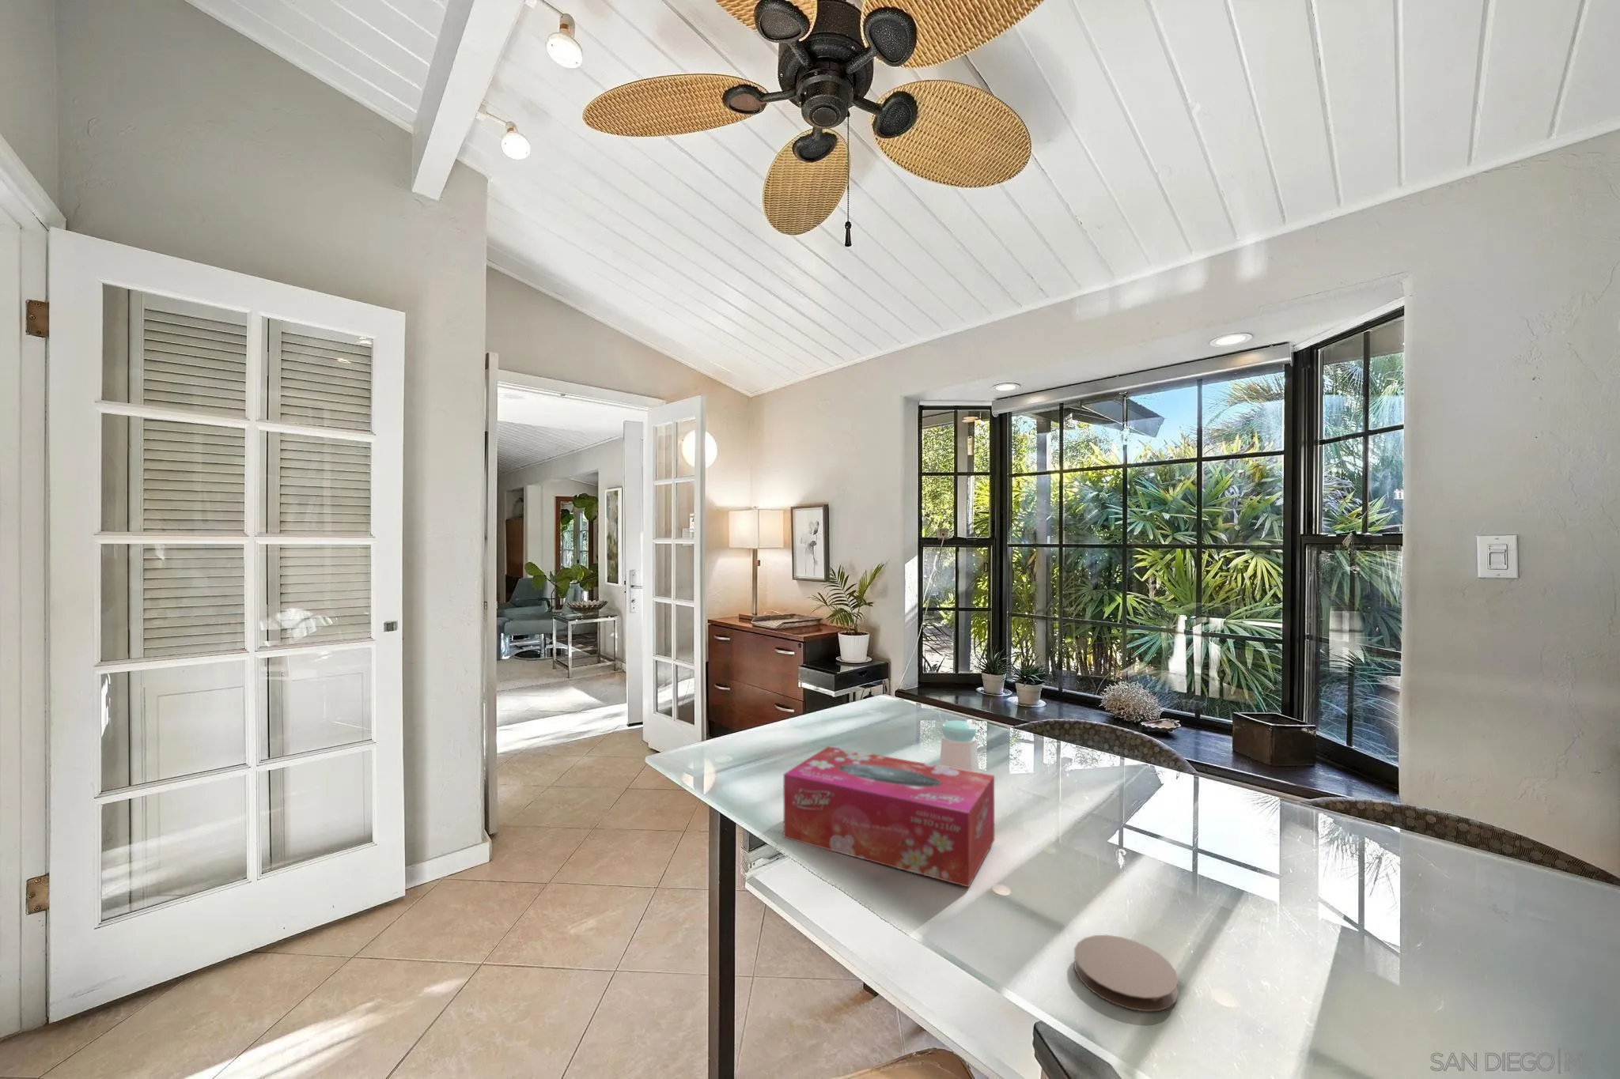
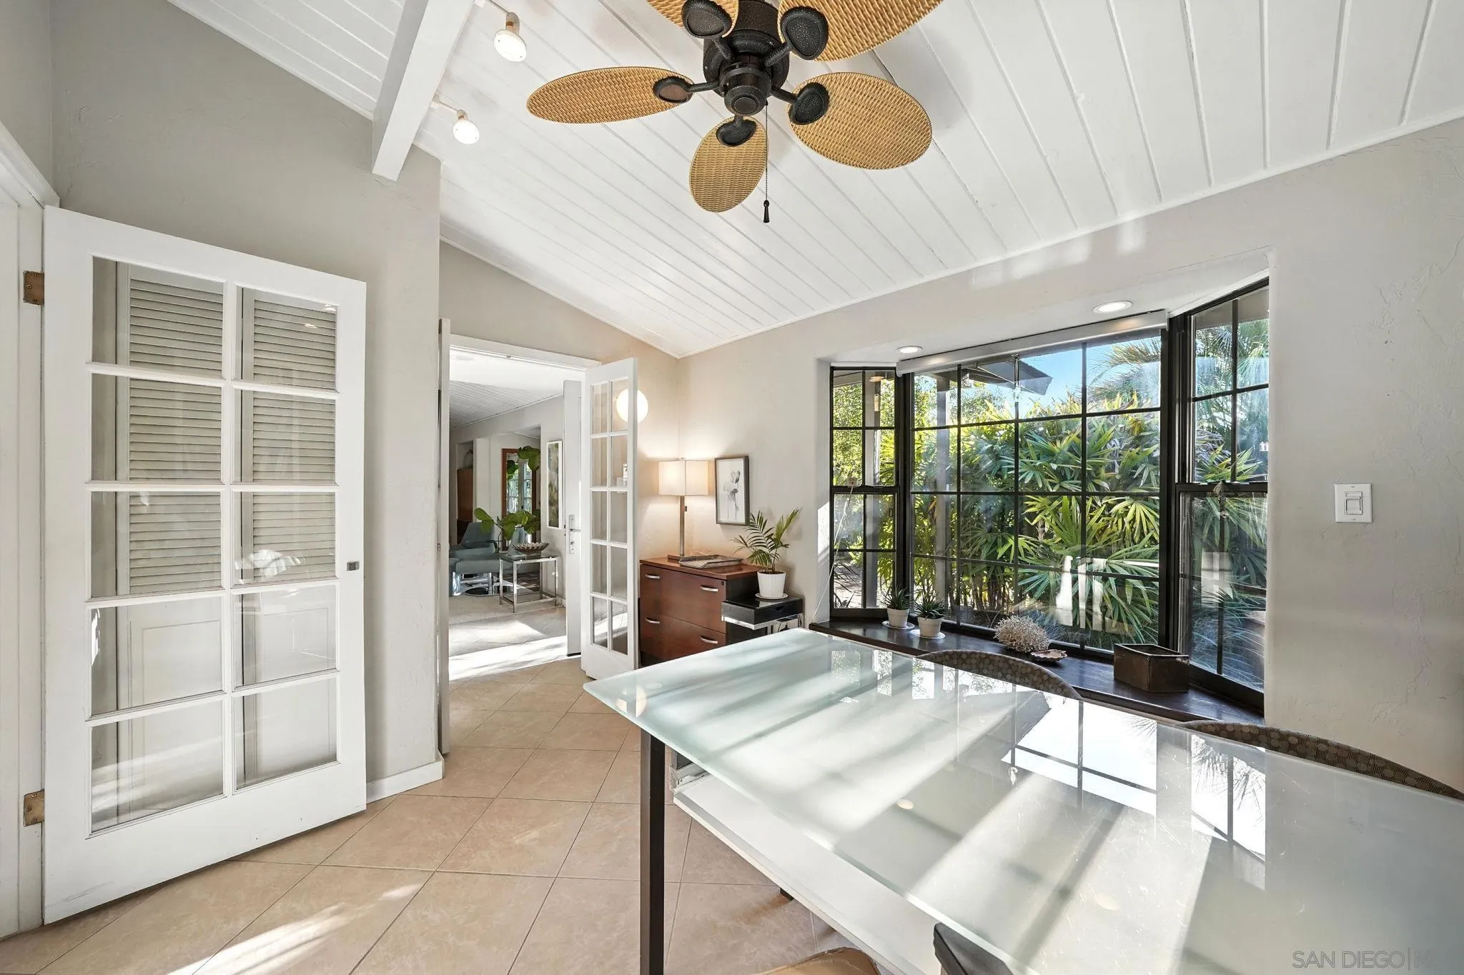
- tissue box [783,745,995,889]
- salt shaker [938,720,980,773]
- coaster [1073,934,1179,1013]
